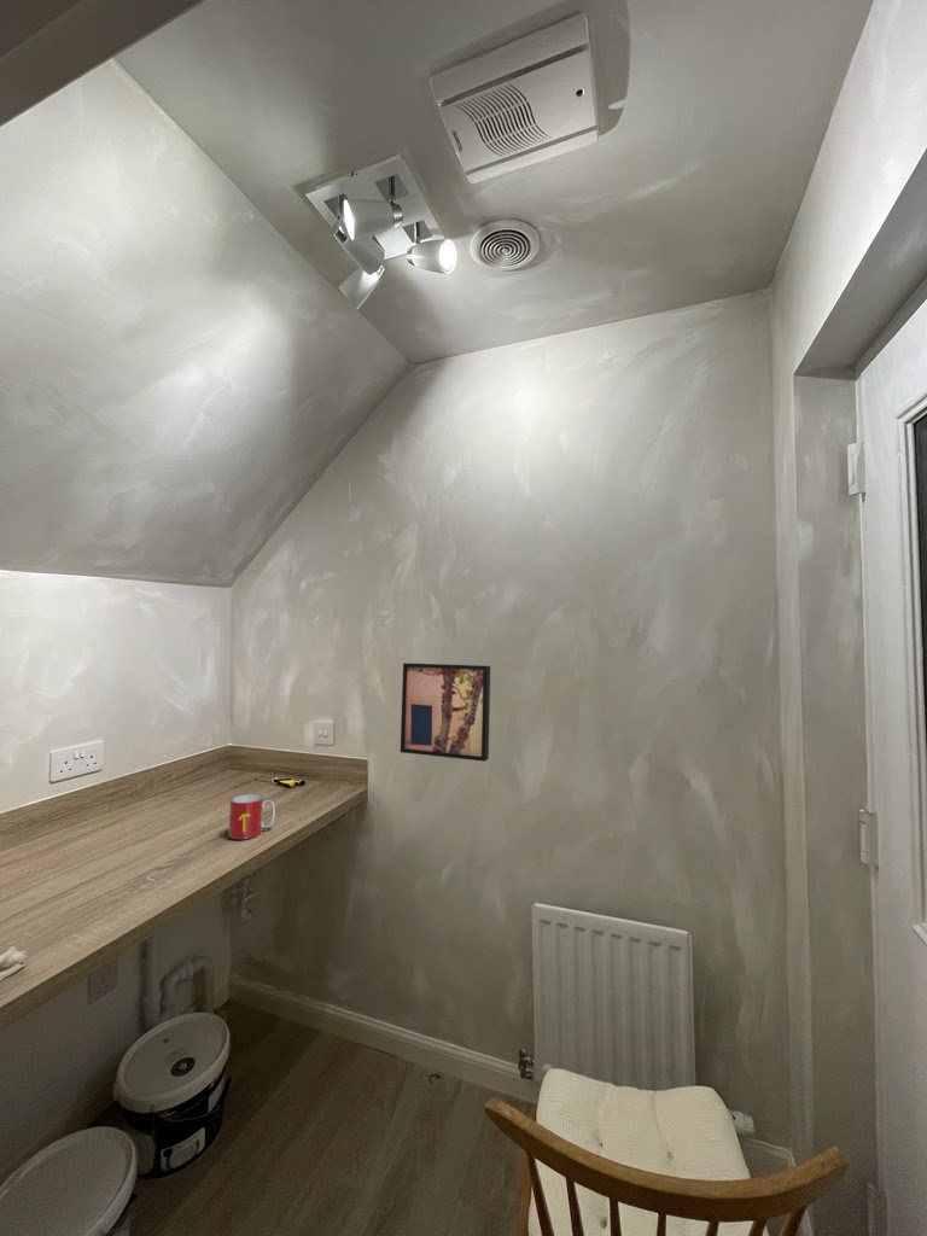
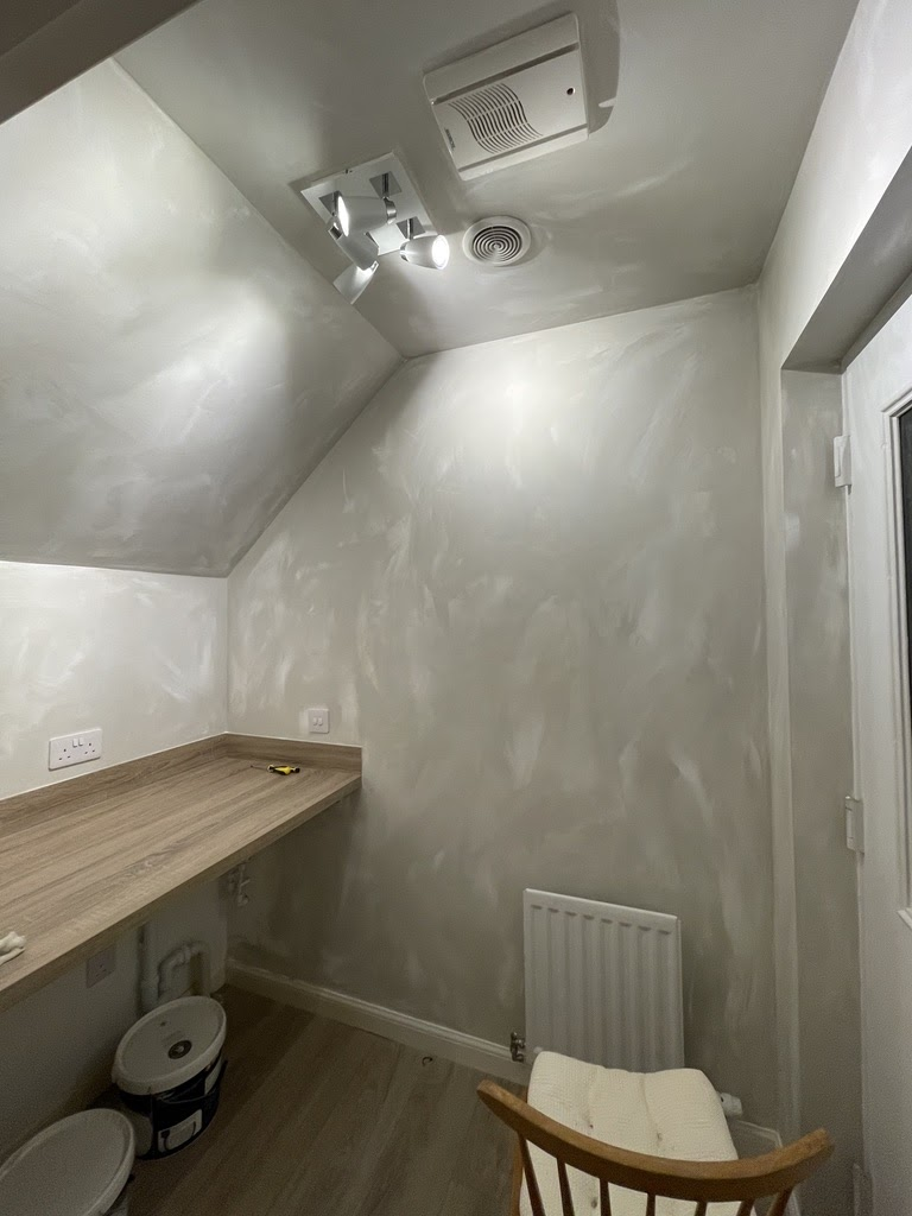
- mug [227,793,276,840]
- wall art [400,661,491,763]
